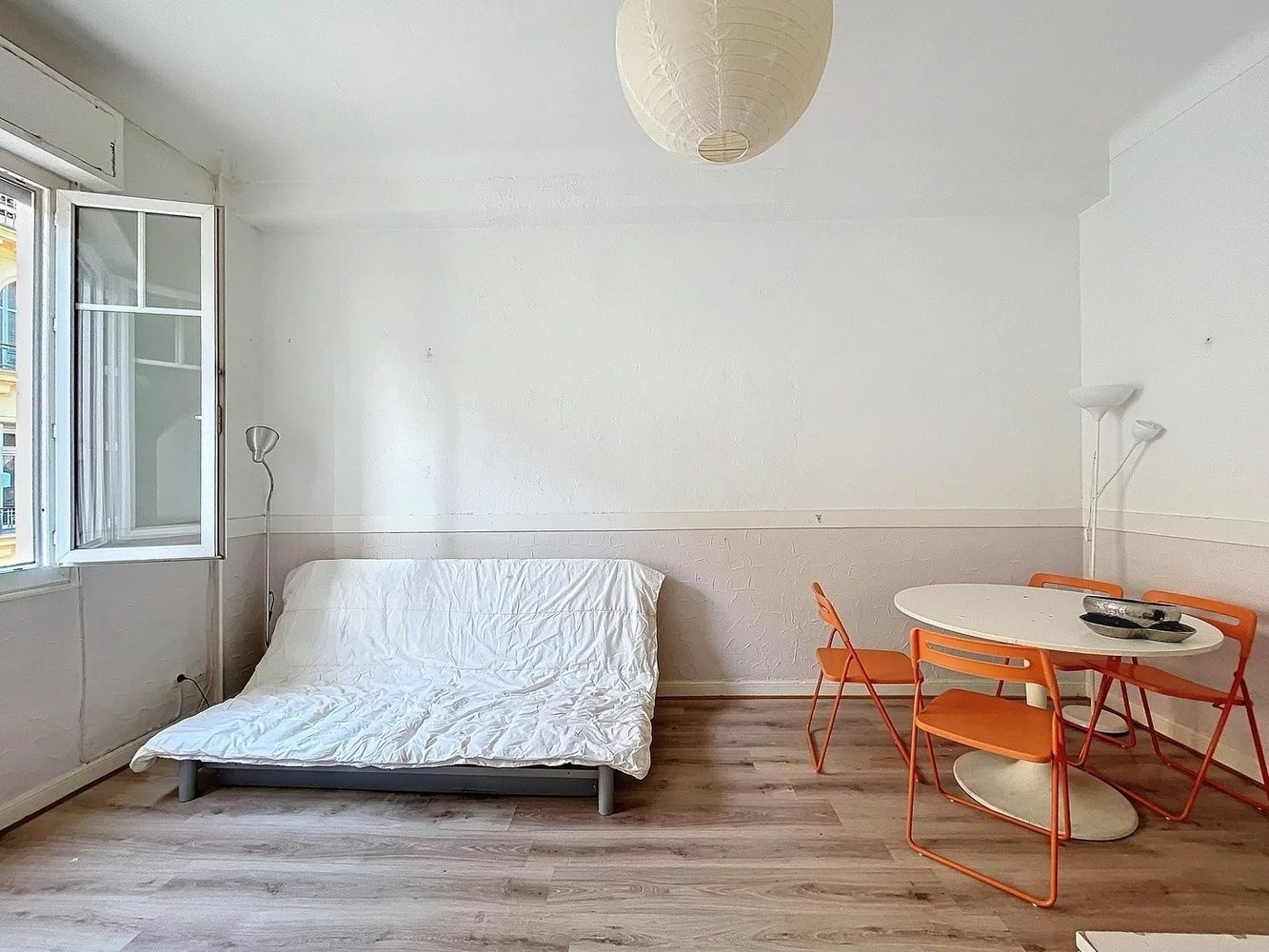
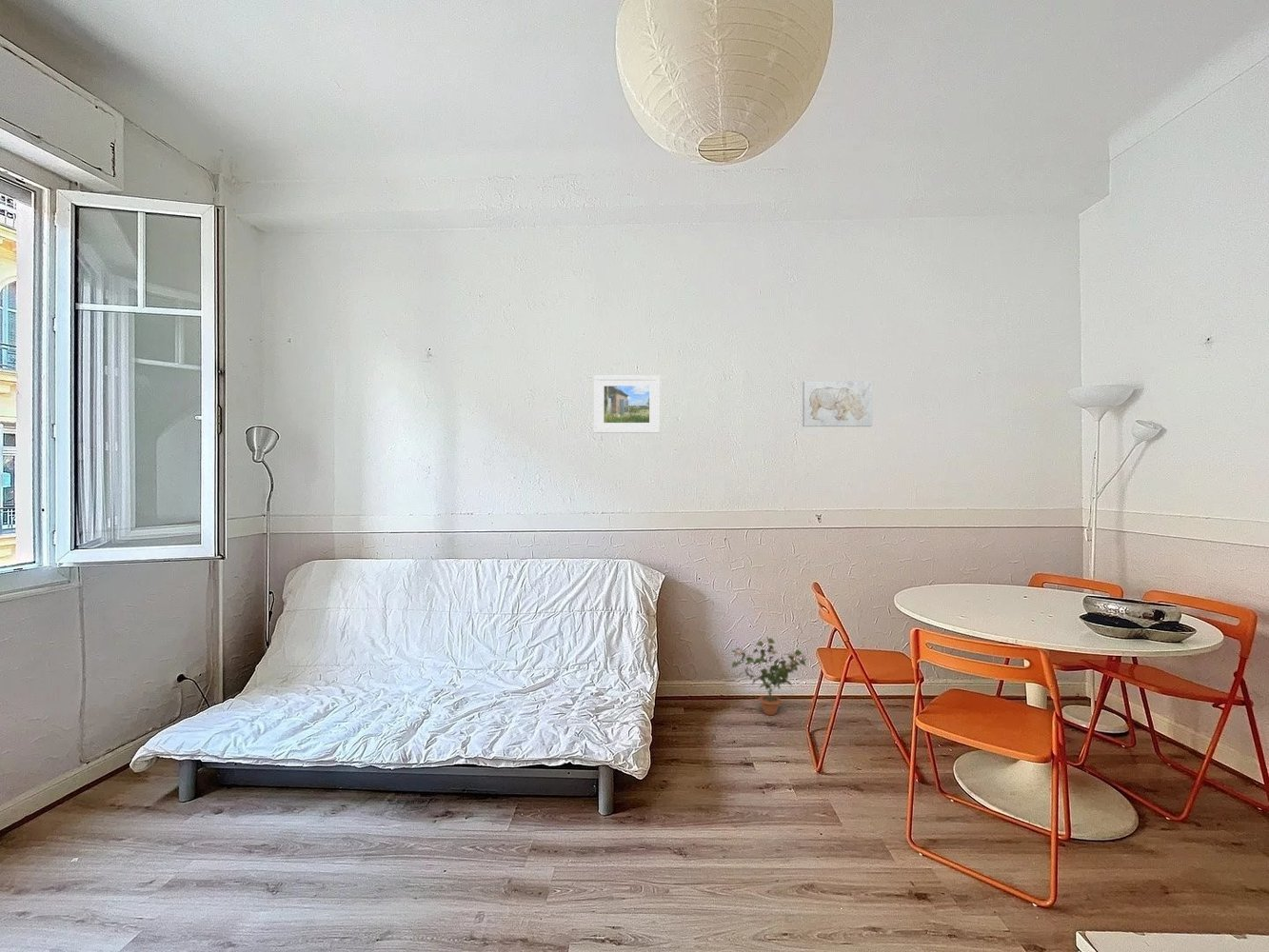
+ wall art [802,380,873,427]
+ potted plant [730,635,808,716]
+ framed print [593,374,661,434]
